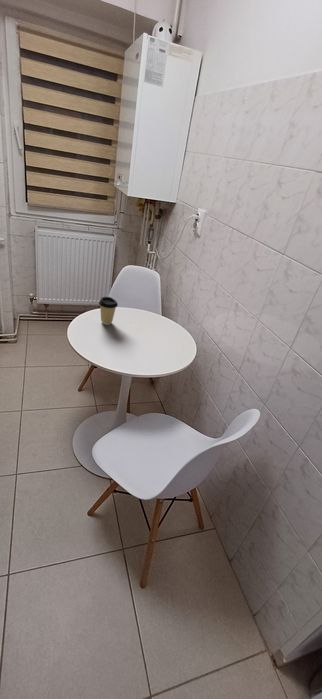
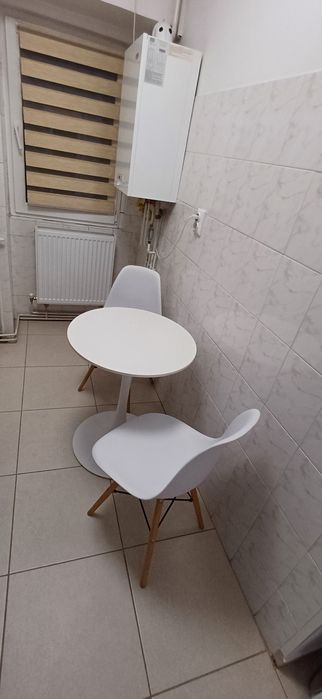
- coffee cup [98,296,119,326]
